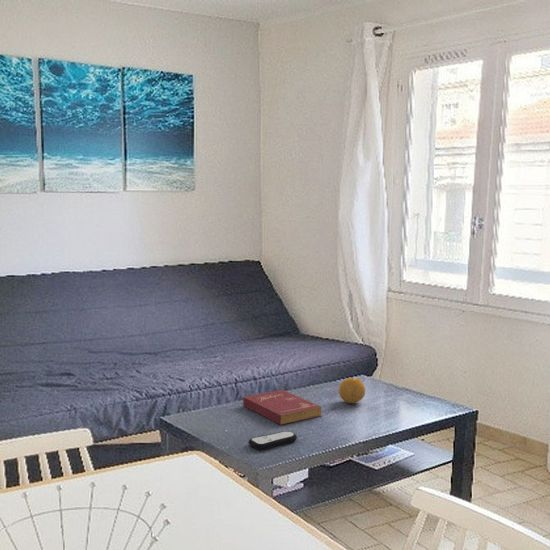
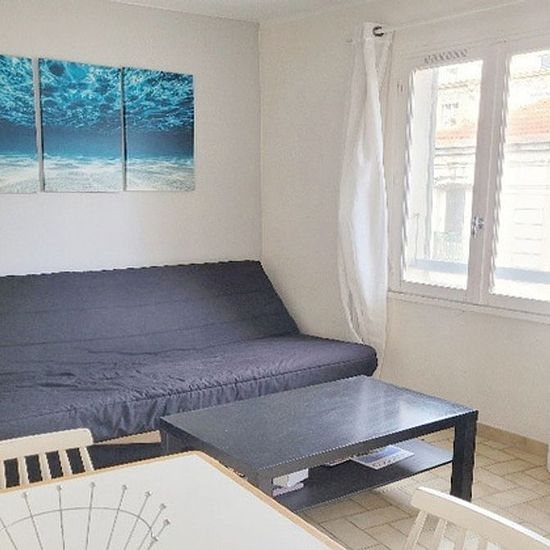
- fruit [338,377,366,404]
- book [242,389,322,426]
- remote control [247,430,298,451]
